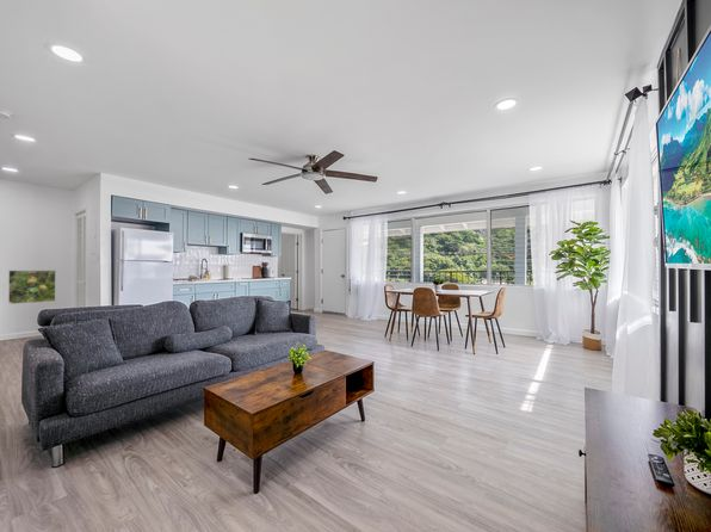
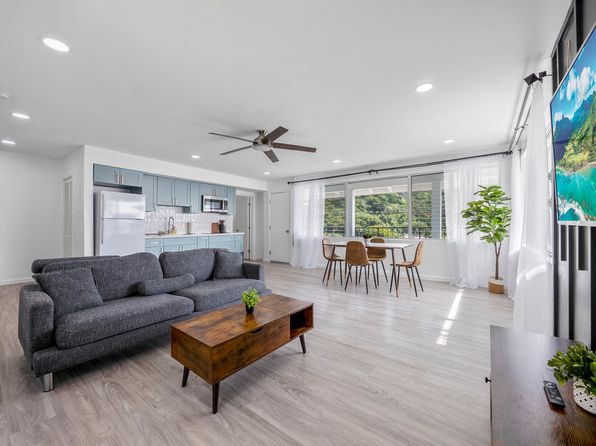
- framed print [7,270,57,305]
